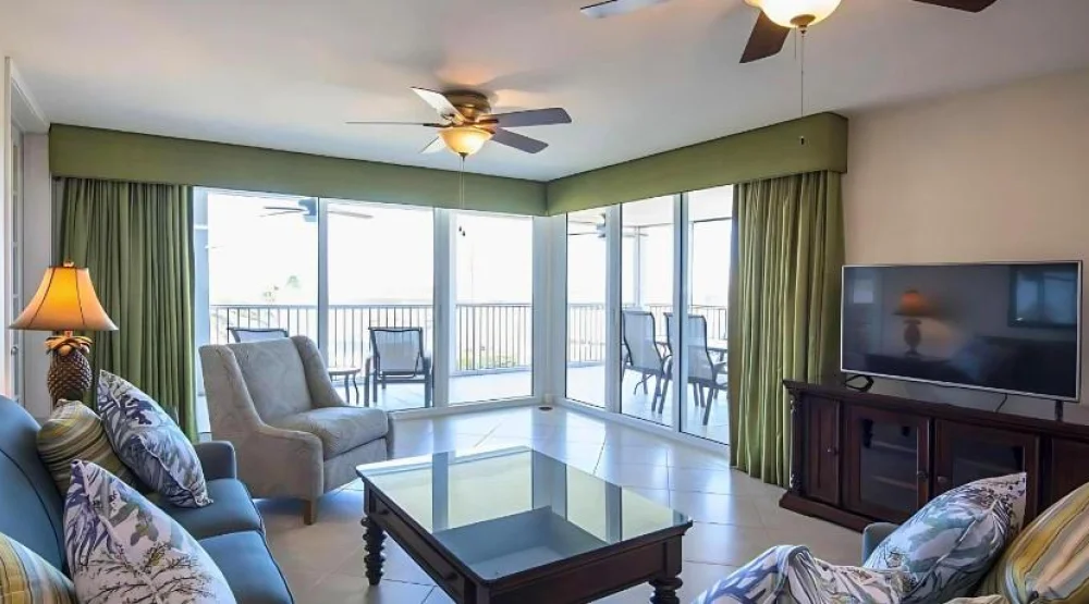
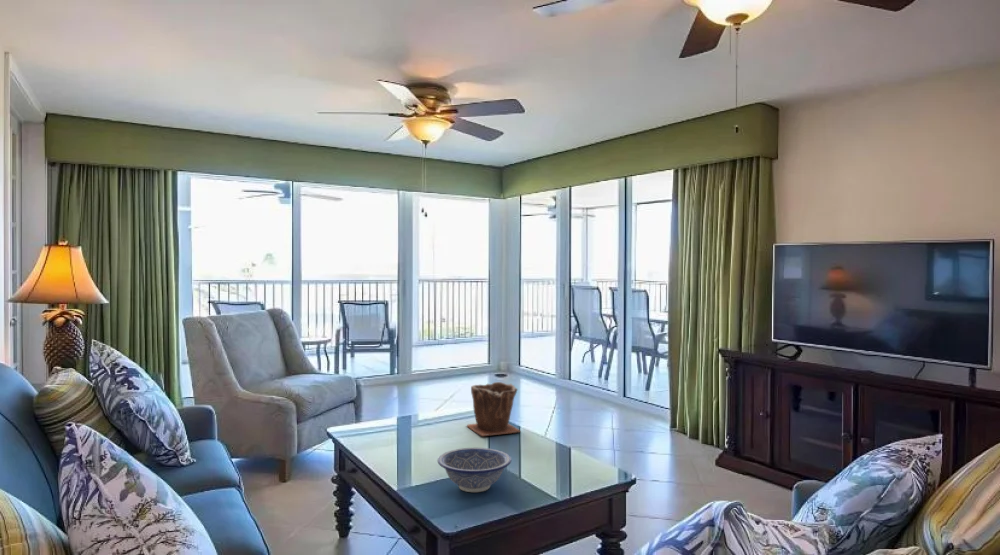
+ plant pot [466,381,522,437]
+ decorative bowl [437,447,512,493]
